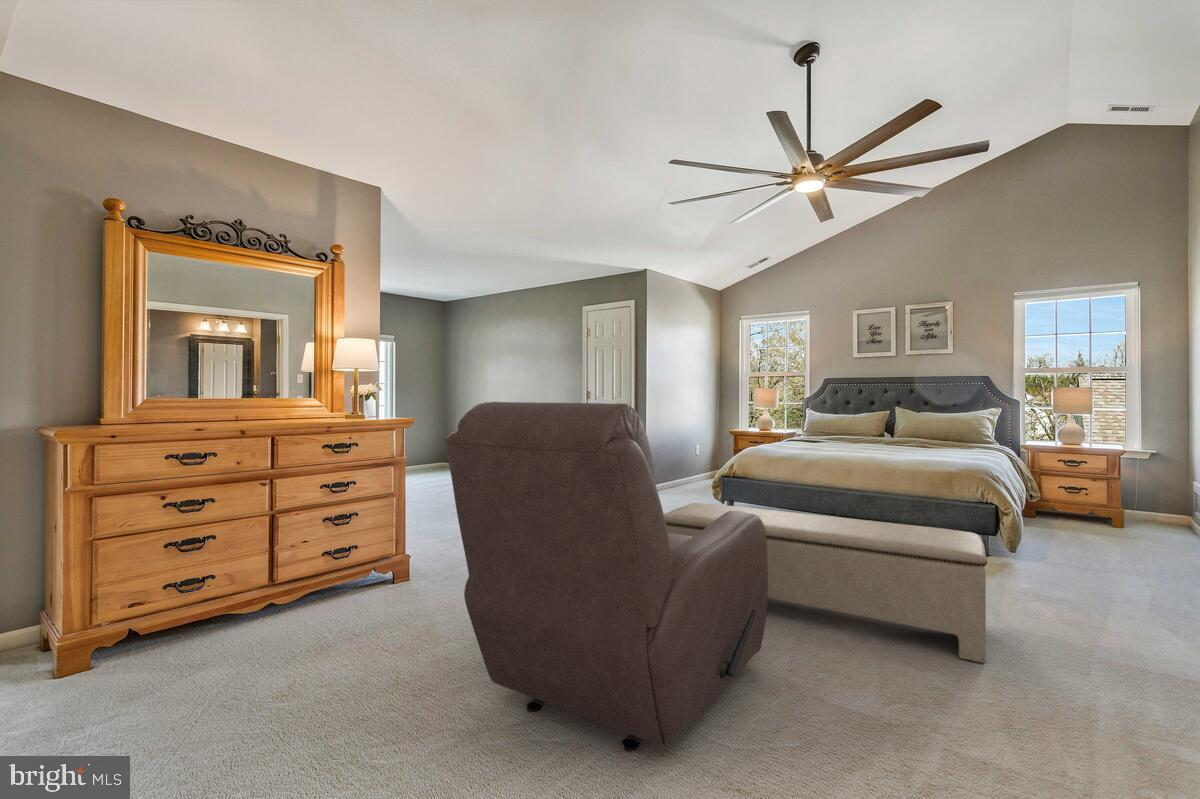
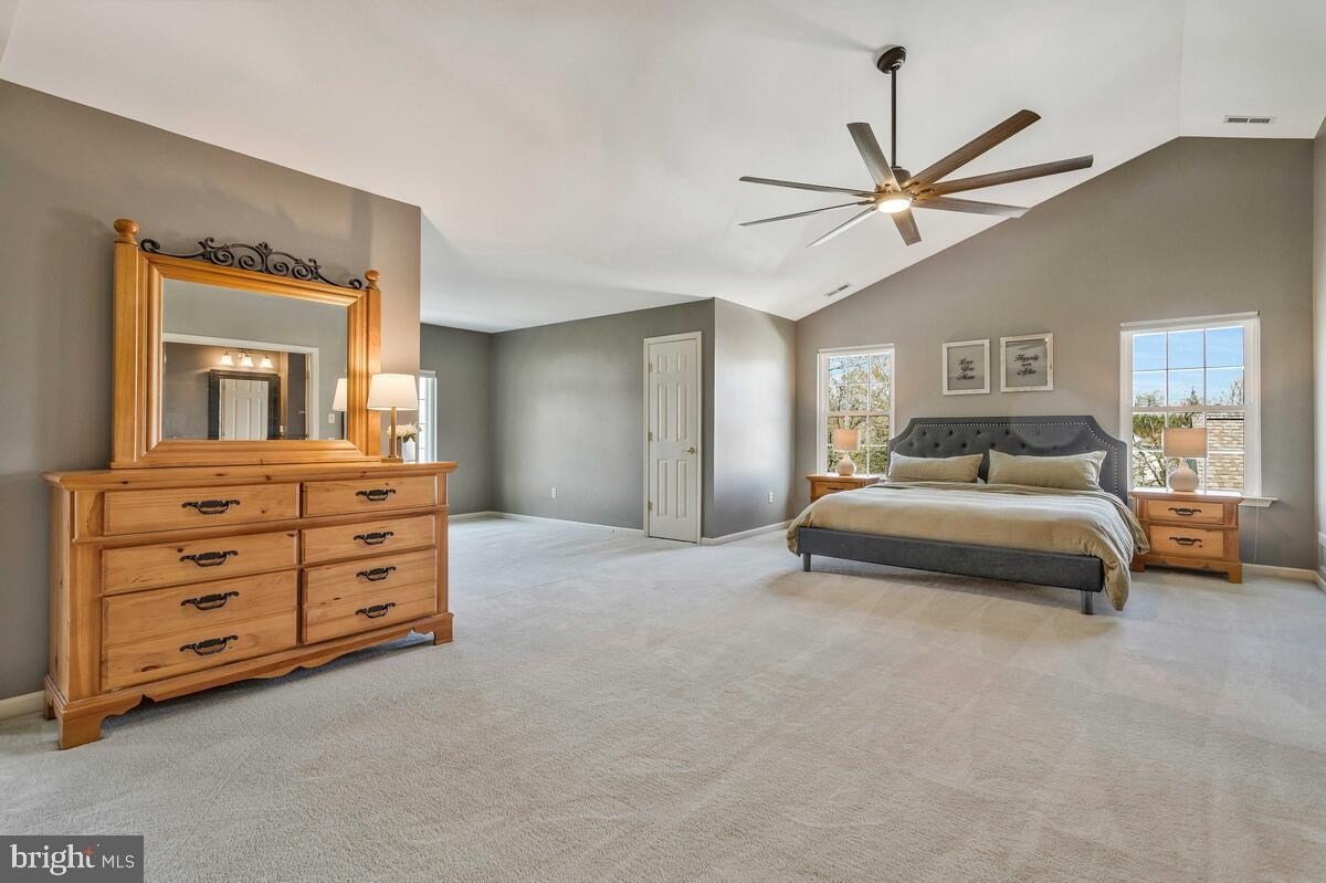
- chair [445,401,769,752]
- bench [663,502,988,664]
